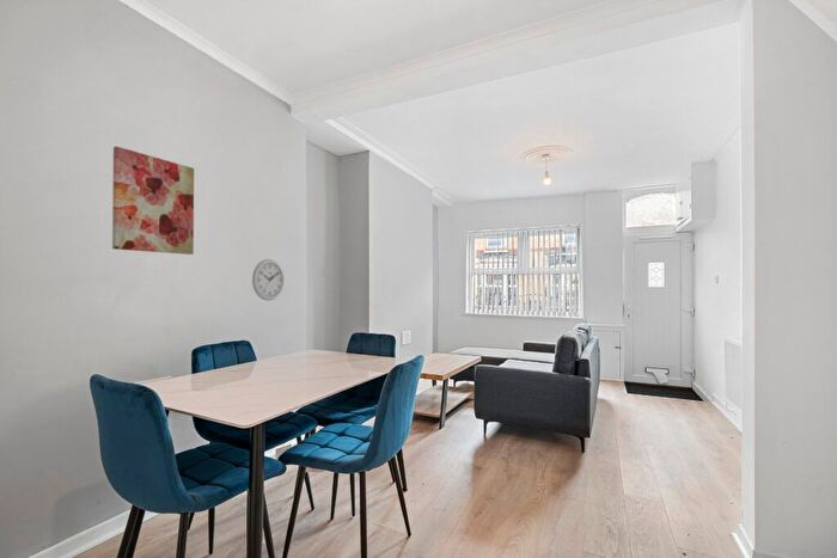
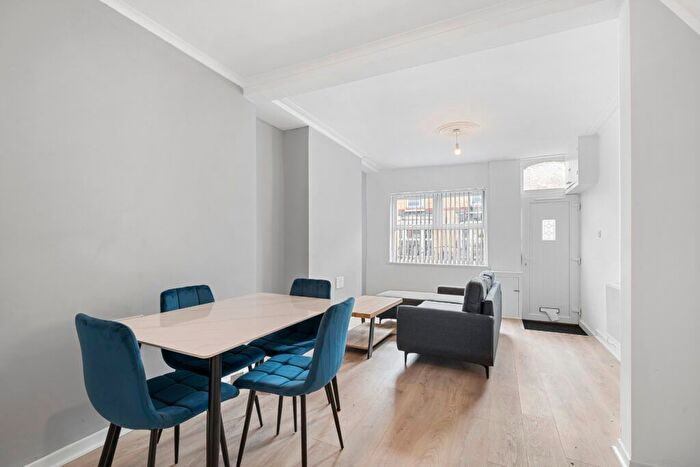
- wall clock [251,258,286,301]
- wall art [111,145,195,256]
